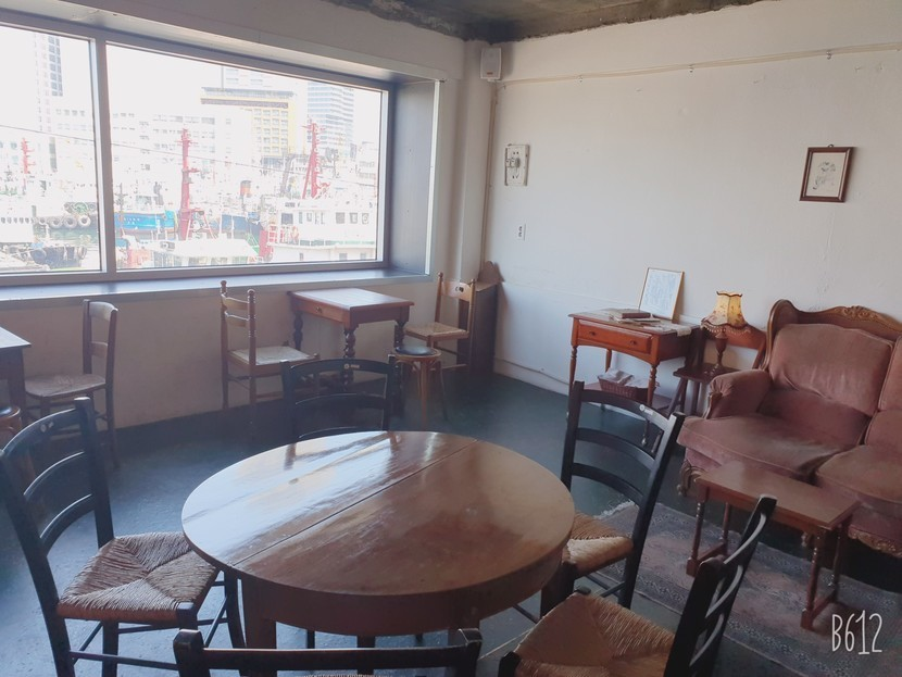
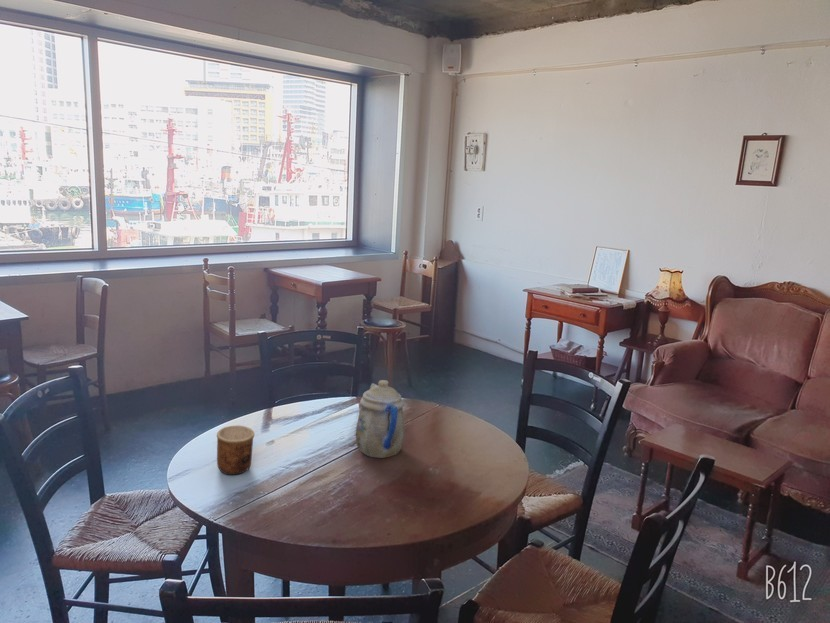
+ teapot [355,379,405,459]
+ cup [216,424,255,476]
